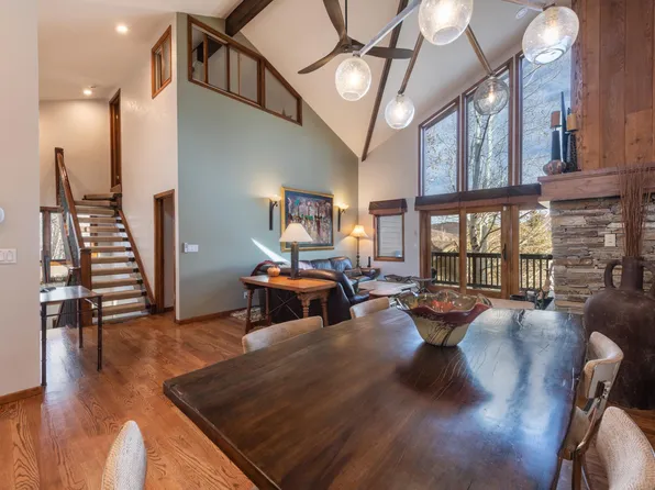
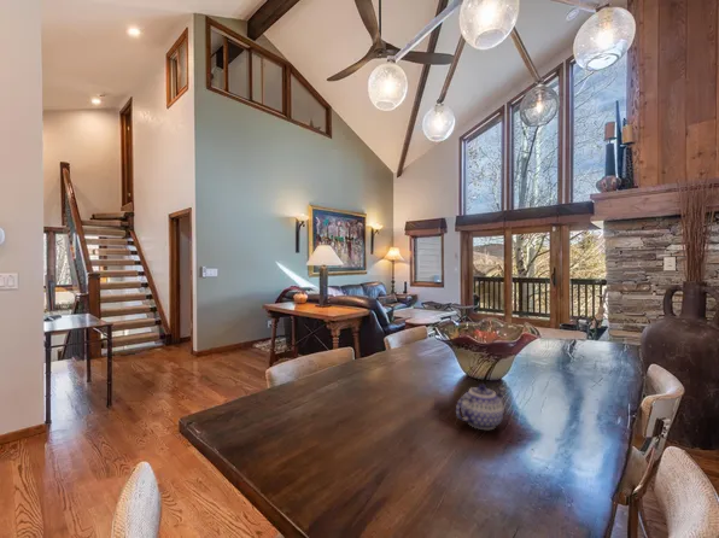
+ teapot [455,382,507,431]
